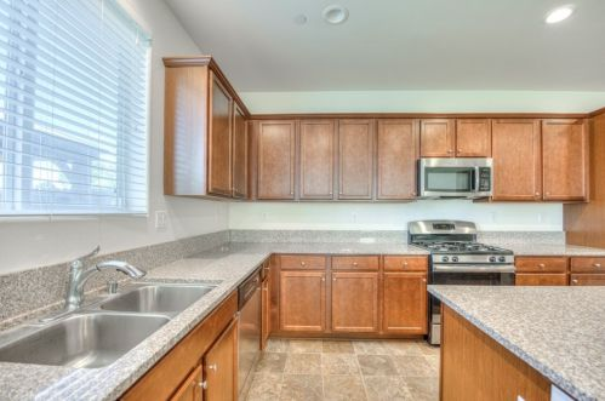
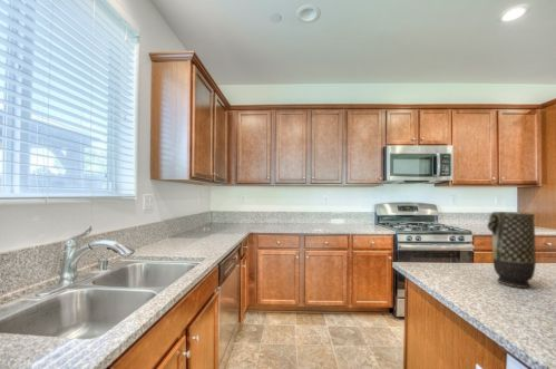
+ vase [486,211,537,289]
